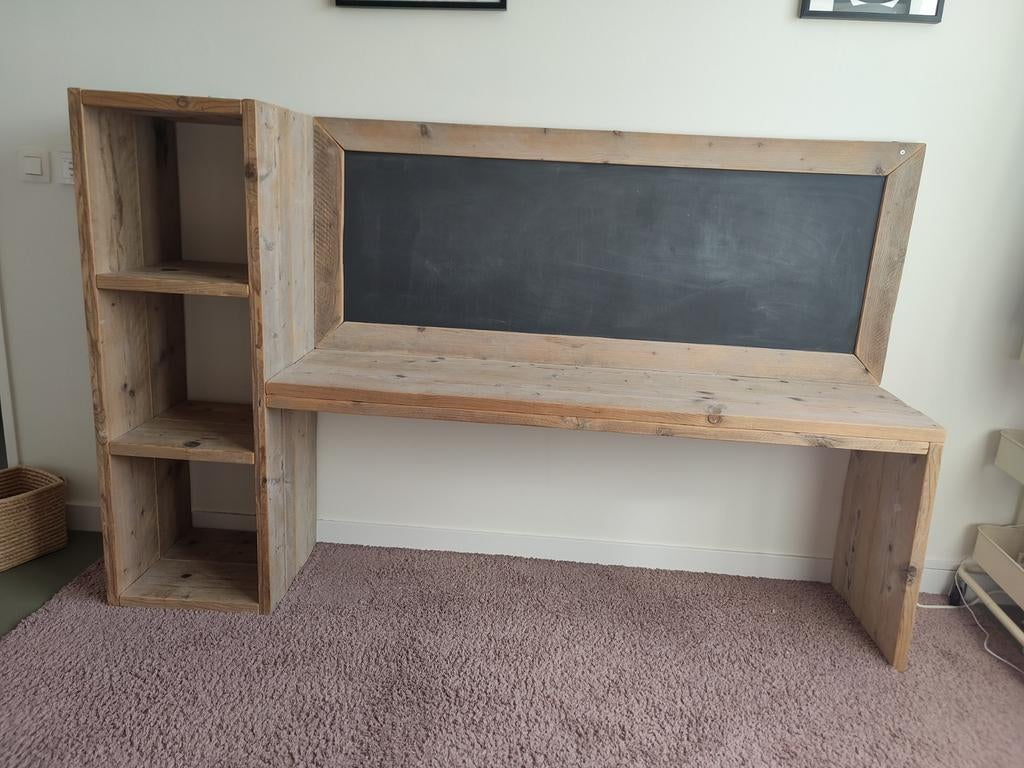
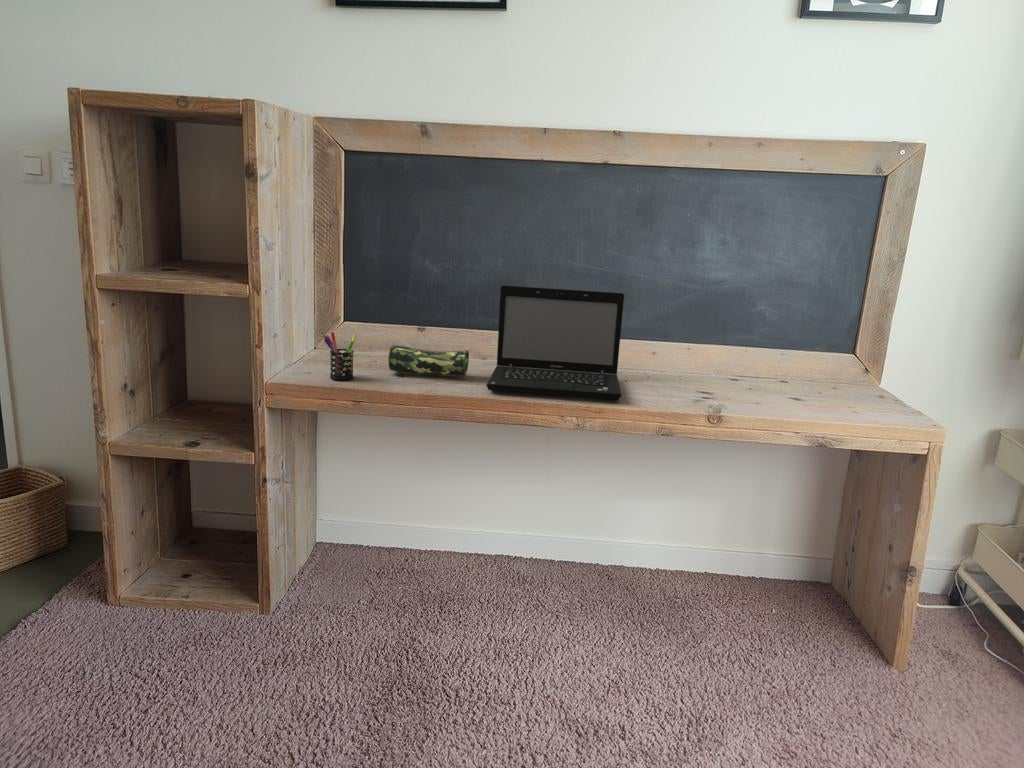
+ pen holder [323,331,357,381]
+ pencil case [387,344,473,377]
+ laptop [486,284,625,401]
